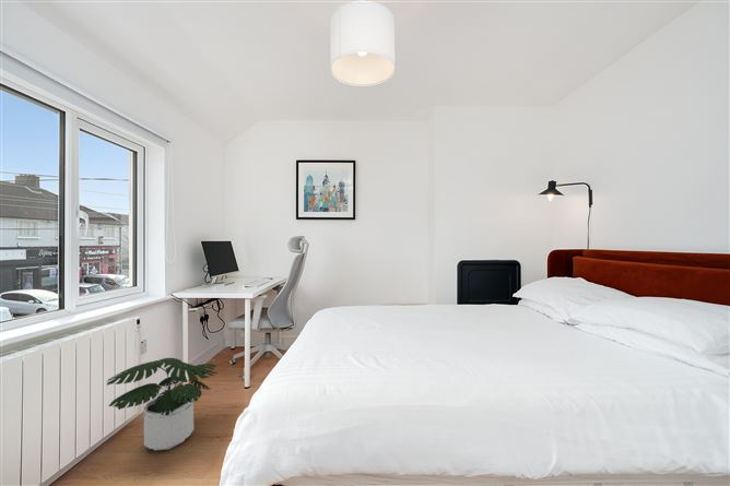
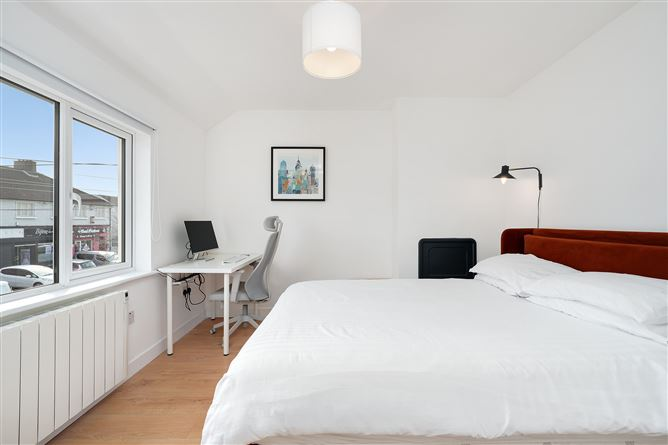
- potted plant [106,357,219,451]
